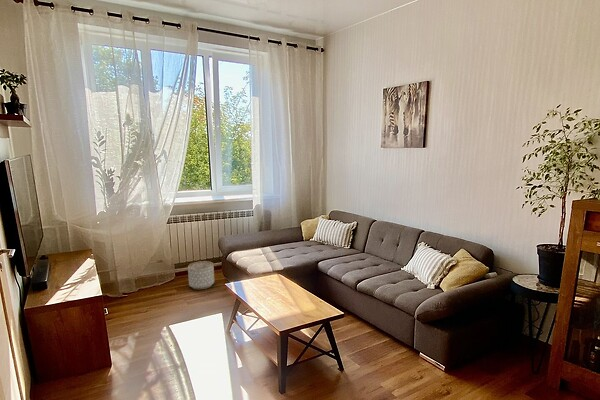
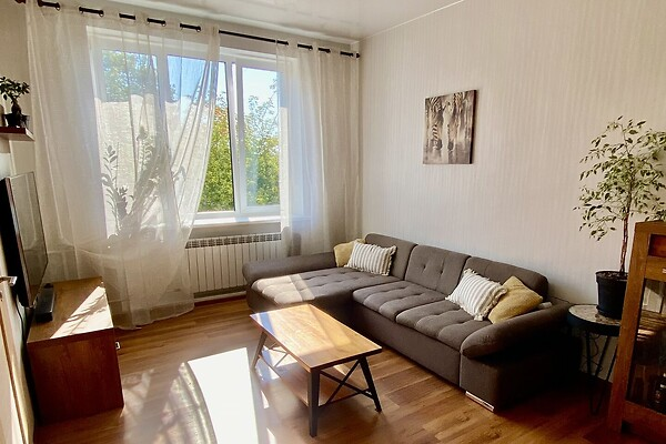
- planter [187,260,215,290]
